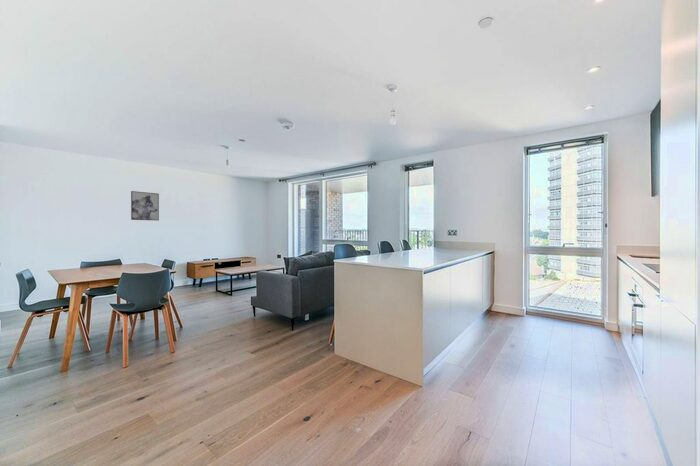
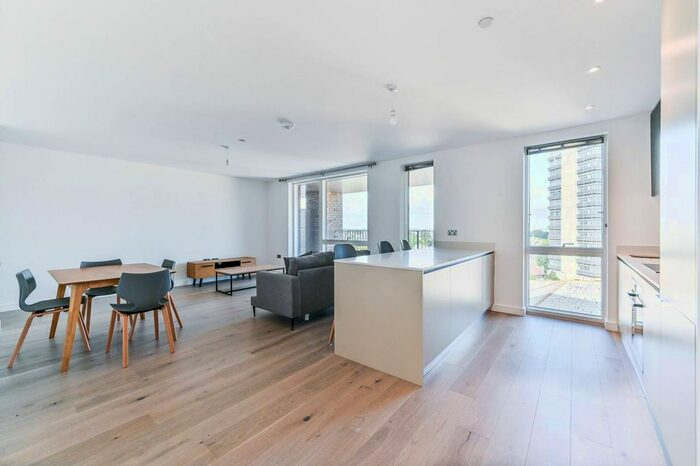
- wall art [130,190,160,222]
